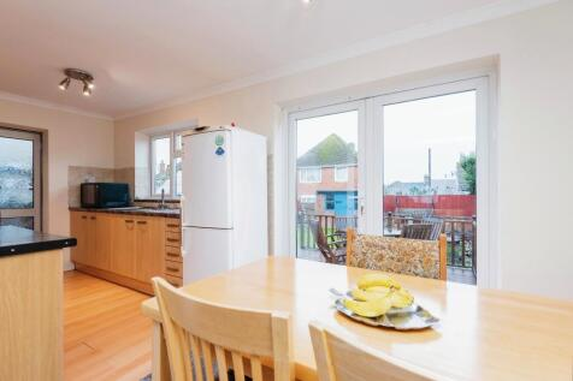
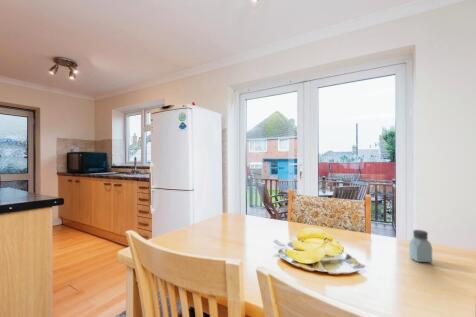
+ saltshaker [408,229,433,263]
